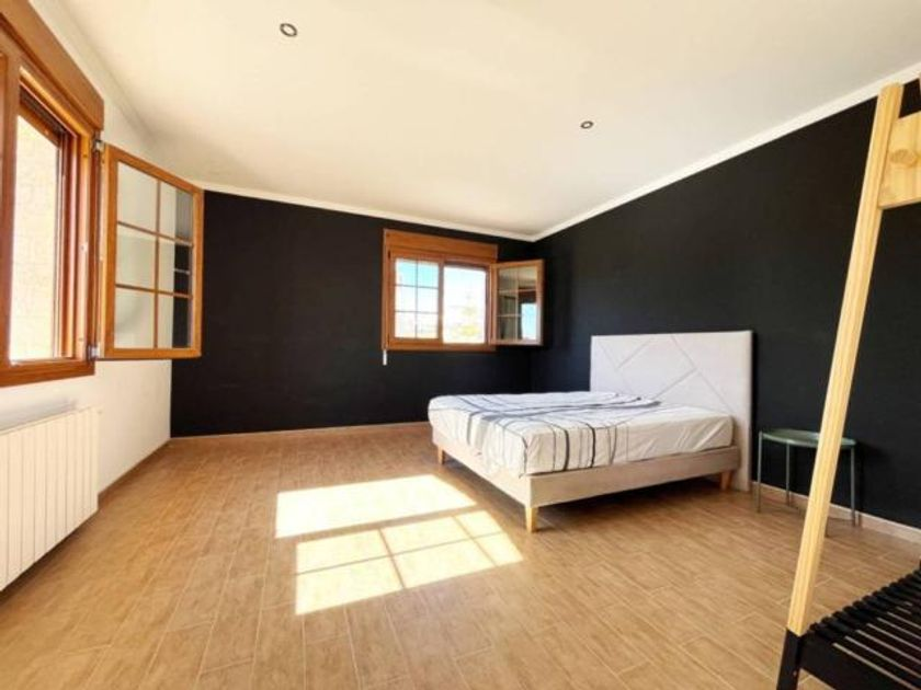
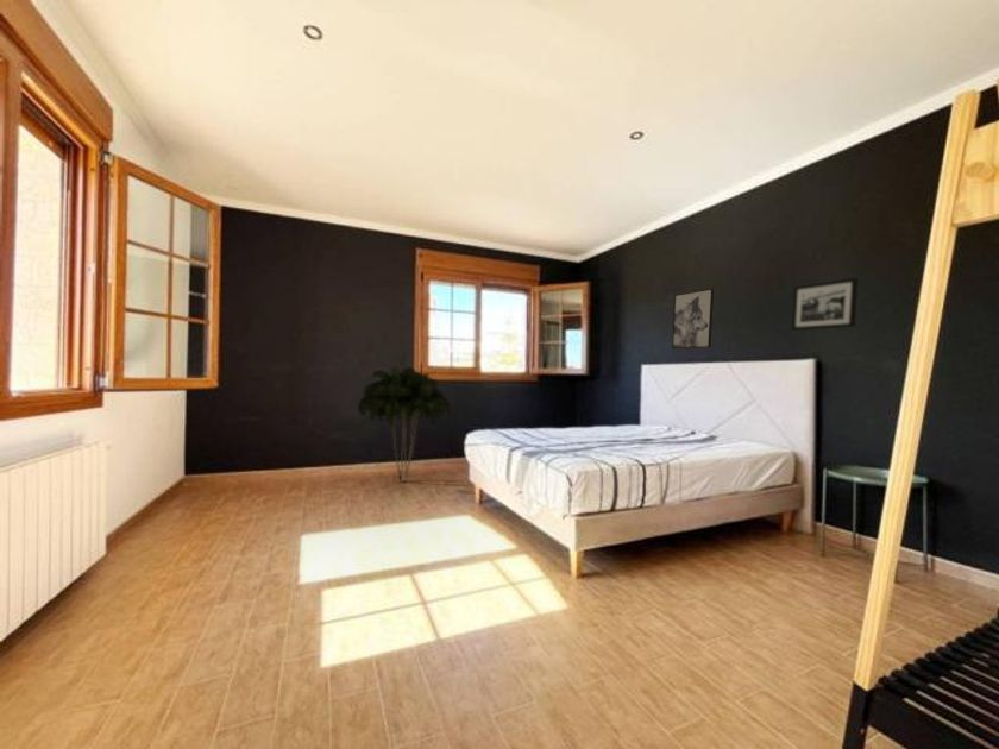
+ indoor plant [357,365,452,484]
+ picture frame [791,277,859,332]
+ wall art [671,288,715,350]
